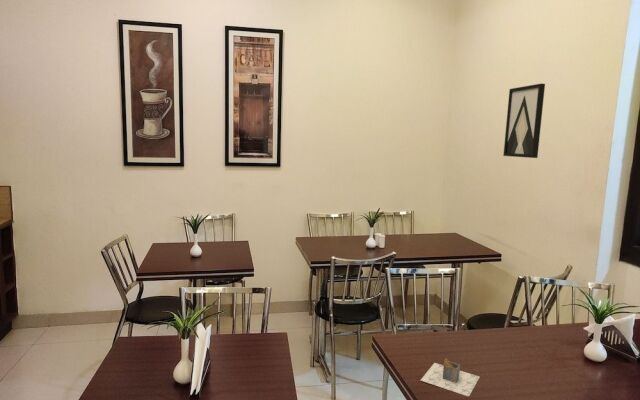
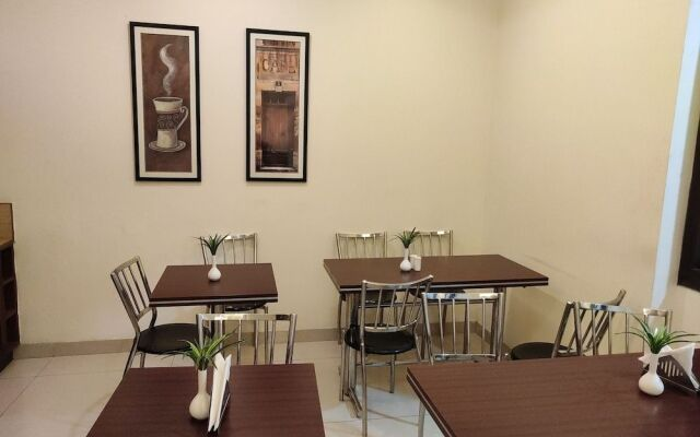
- wall art [502,83,546,159]
- napkin holder [420,357,480,397]
